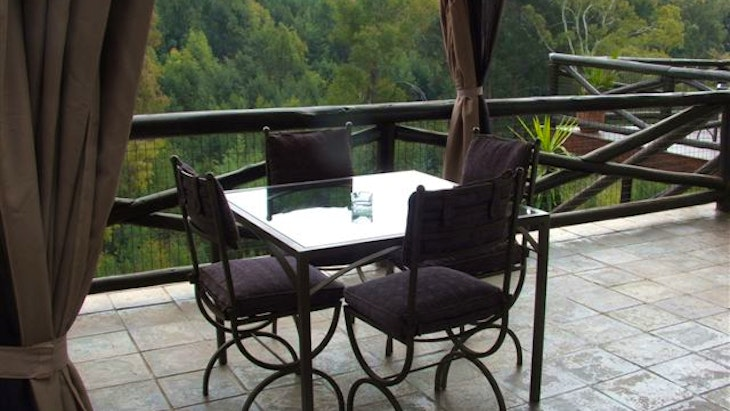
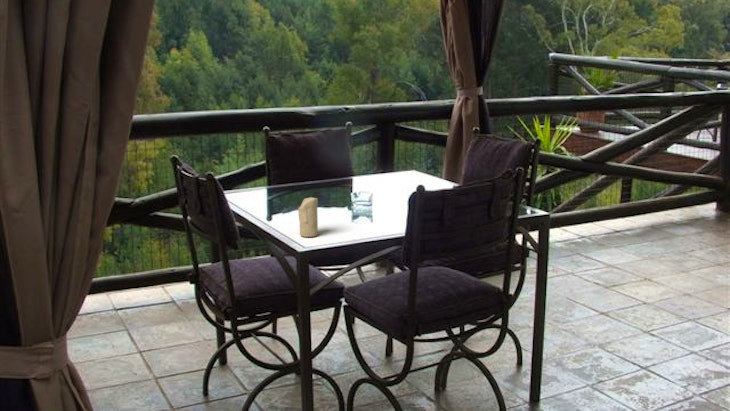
+ candle [297,196,319,238]
